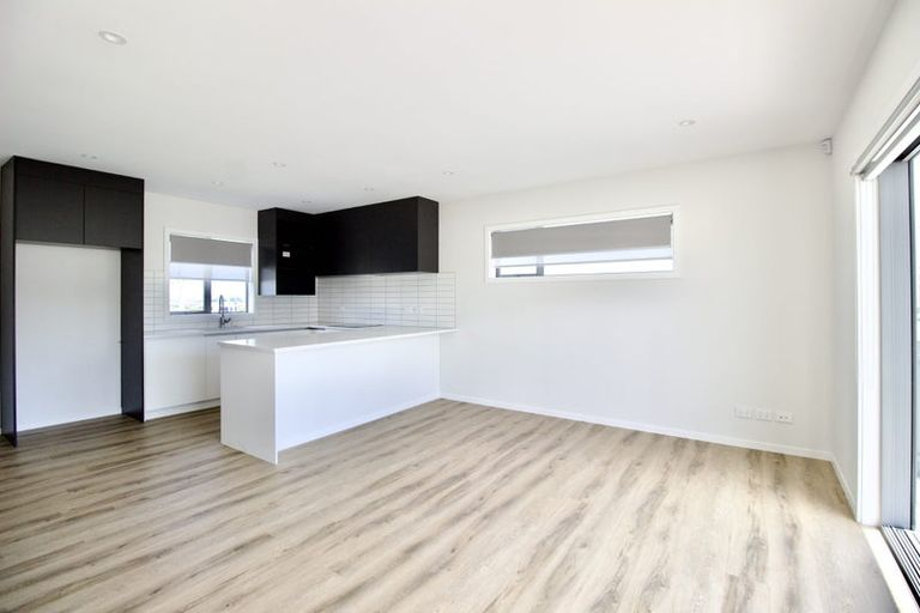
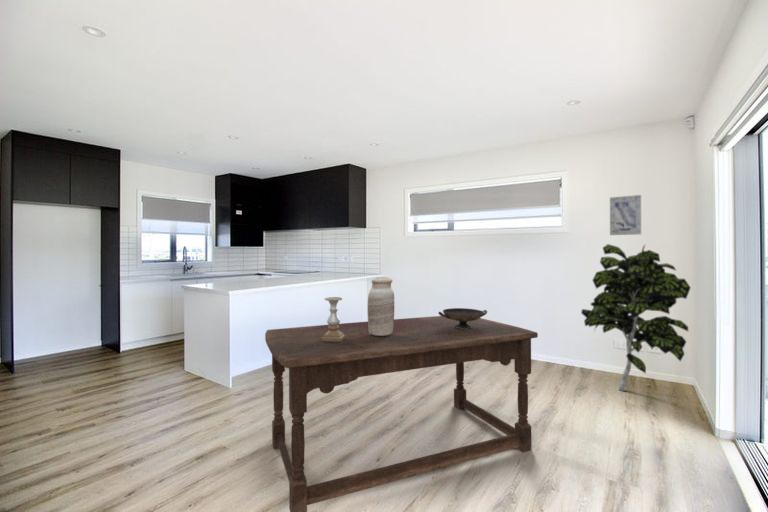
+ wall art [609,194,642,236]
+ decorative bowl [438,307,488,329]
+ vase [367,276,395,336]
+ indoor plant [580,243,692,392]
+ dining table [264,315,539,512]
+ candle holder [322,296,345,342]
